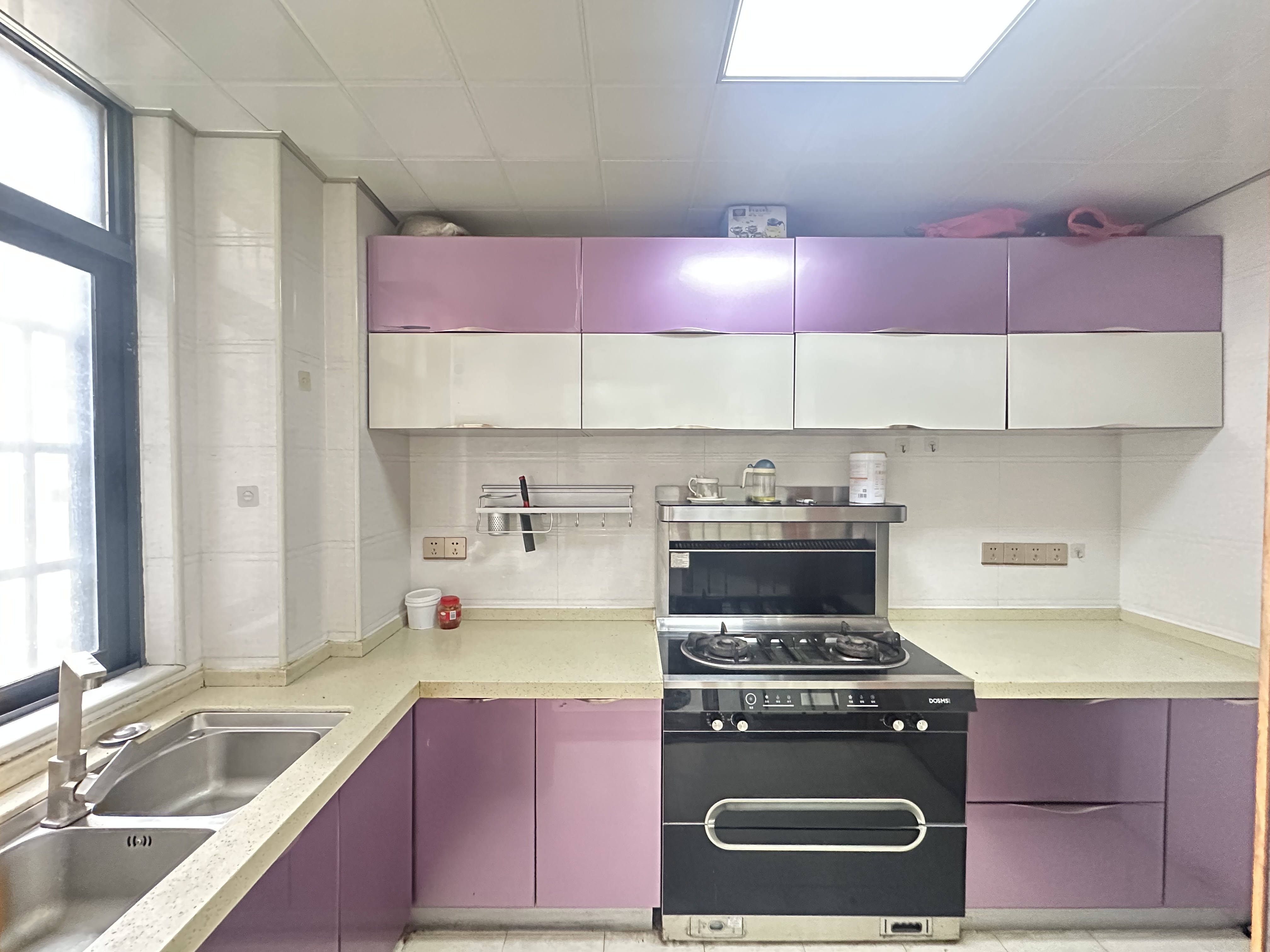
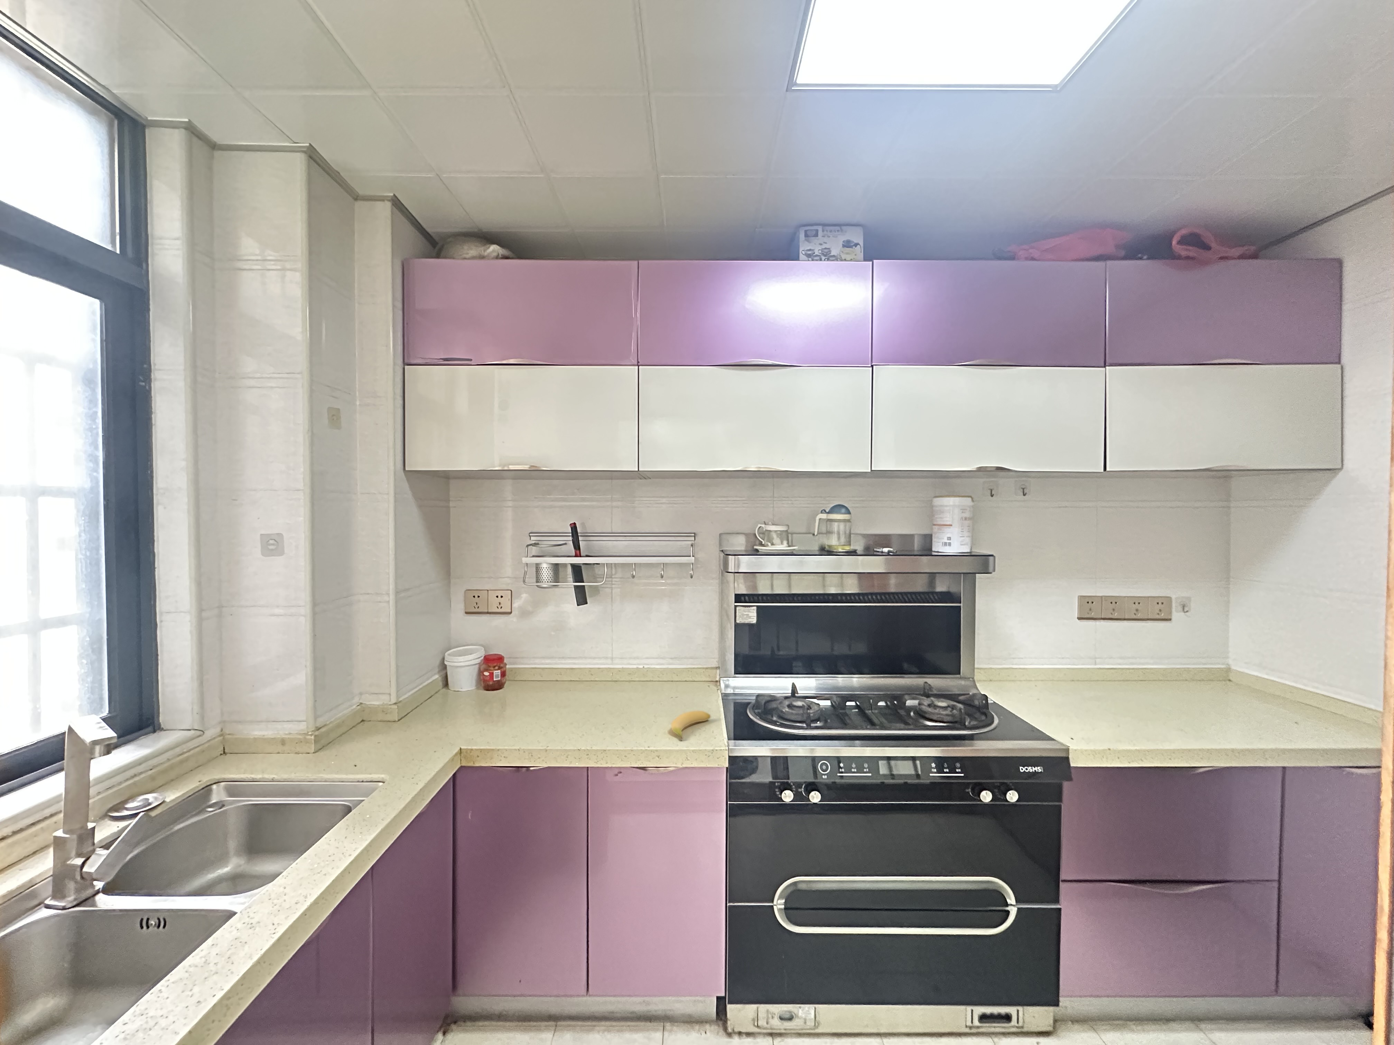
+ banana [671,710,711,741]
